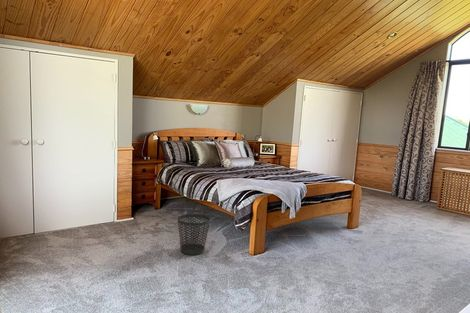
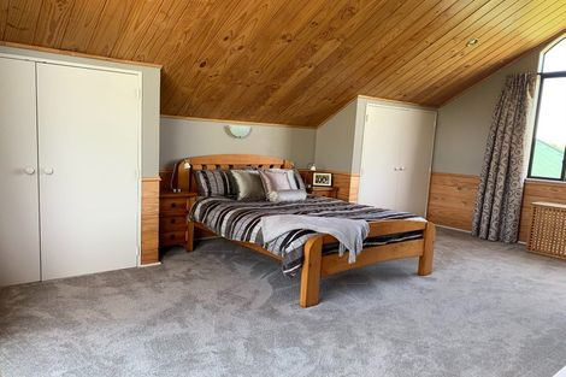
- wastebasket [177,213,211,256]
